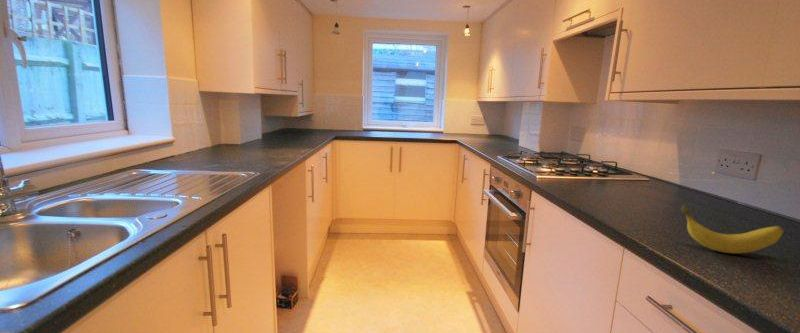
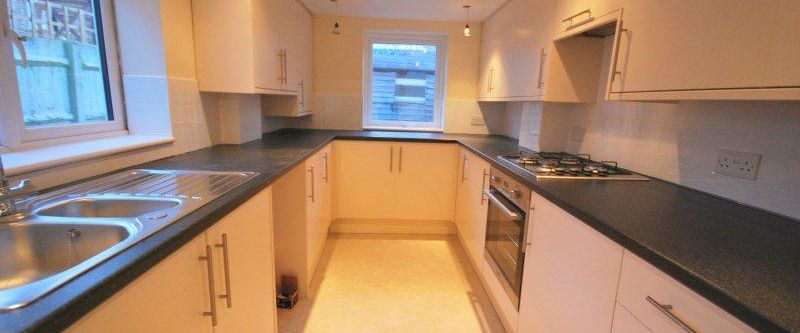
- banana [680,205,785,254]
